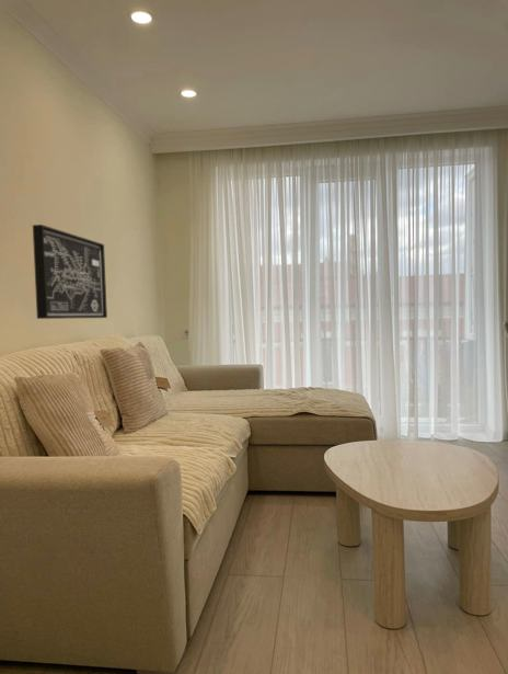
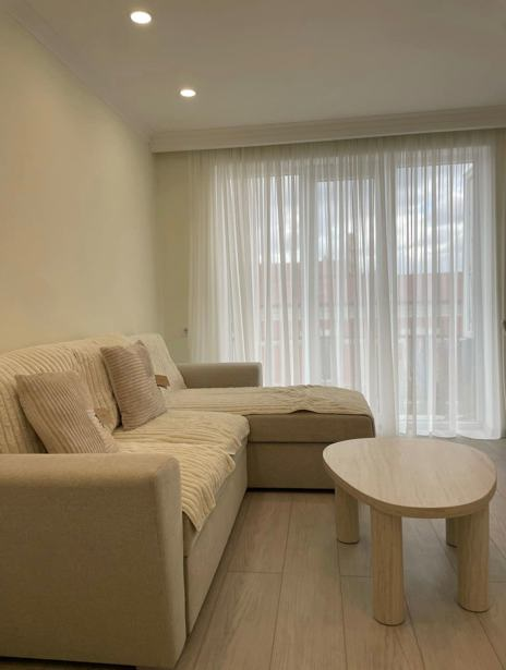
- wall art [32,224,108,320]
